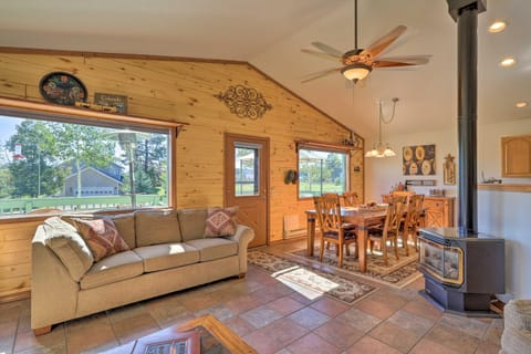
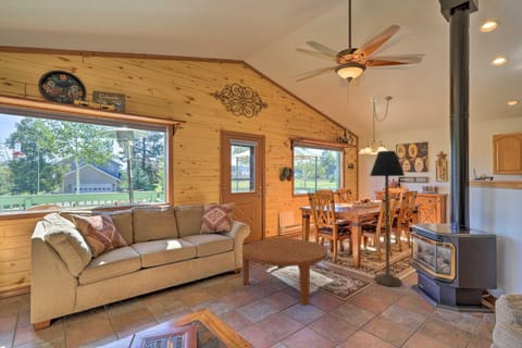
+ floor lamp [369,150,406,287]
+ coffee table [241,237,328,306]
